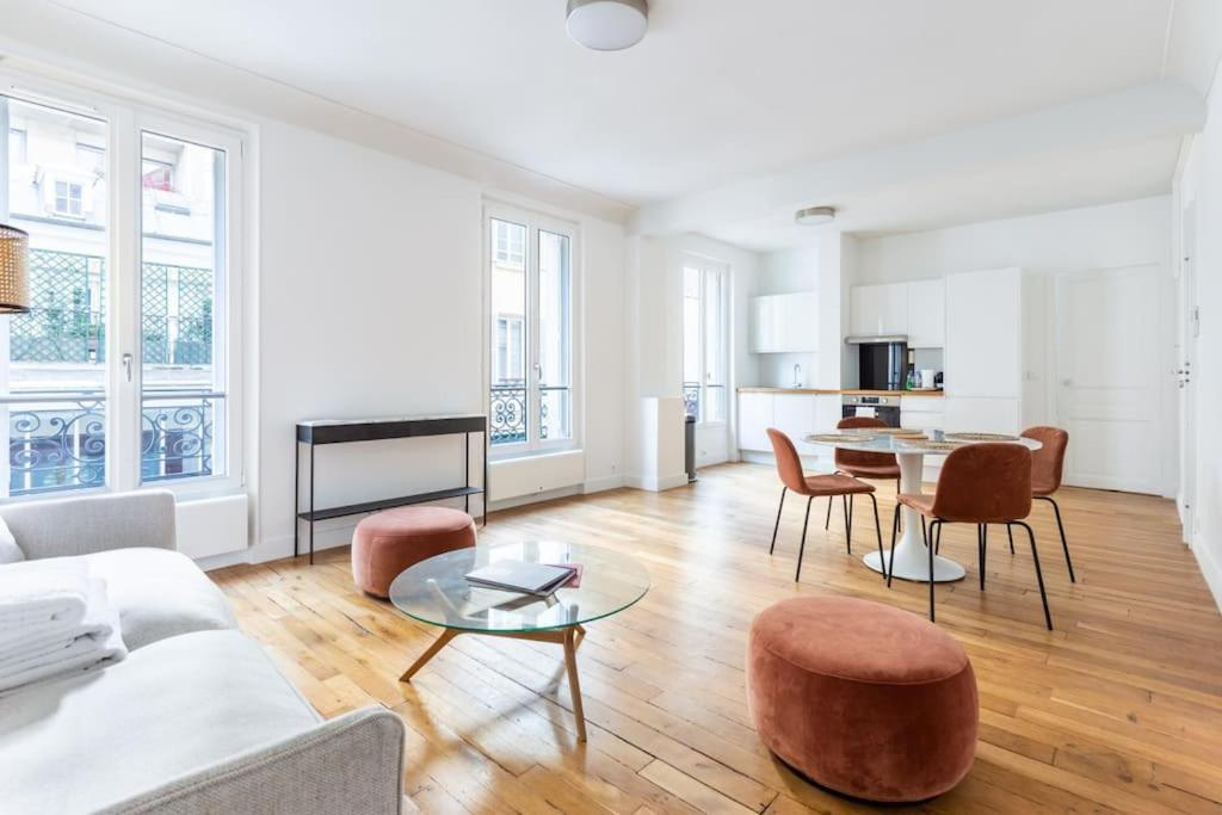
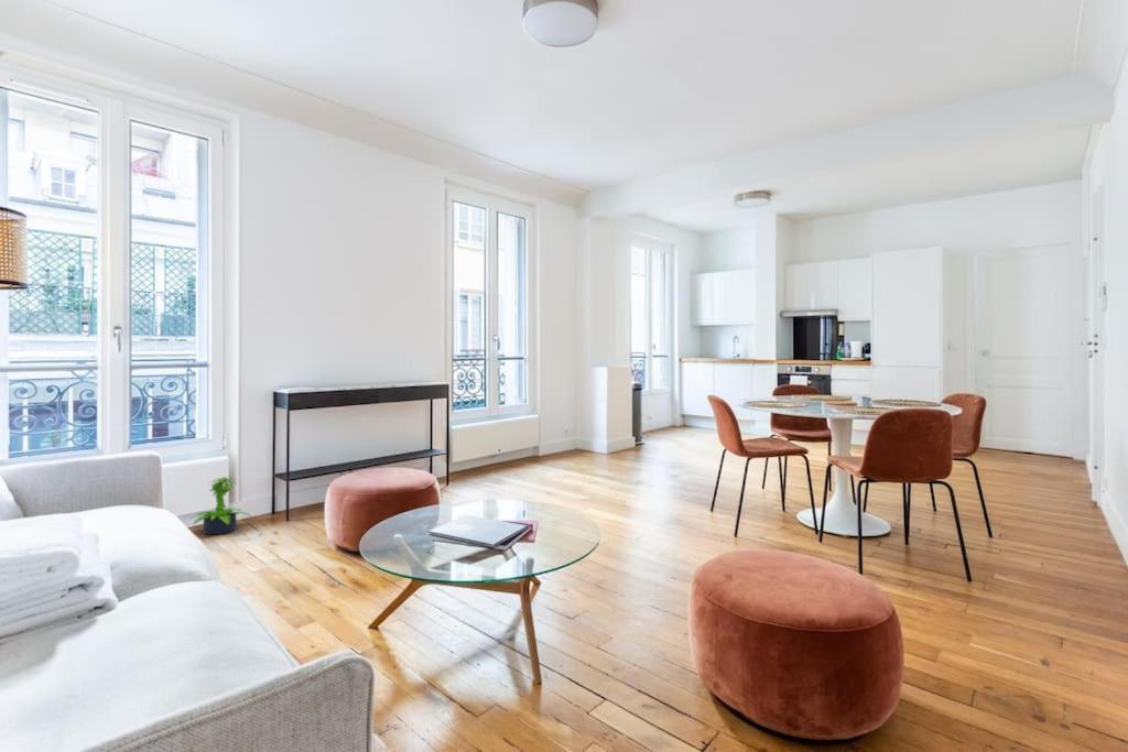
+ potted plant [188,476,252,535]
